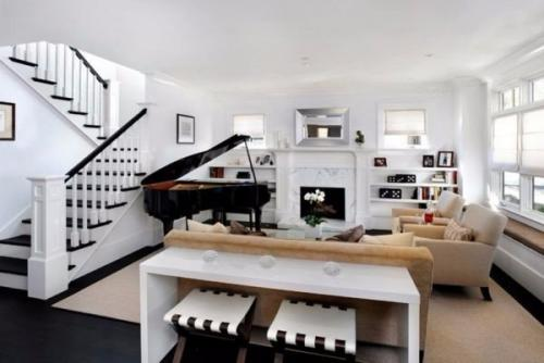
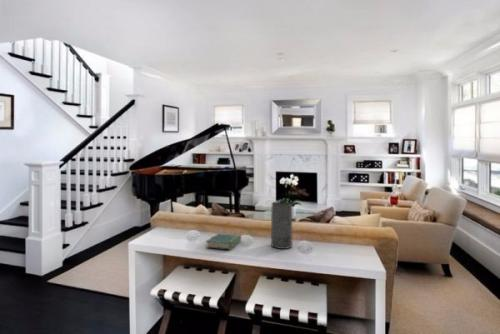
+ book [205,232,242,251]
+ vase [270,201,293,250]
